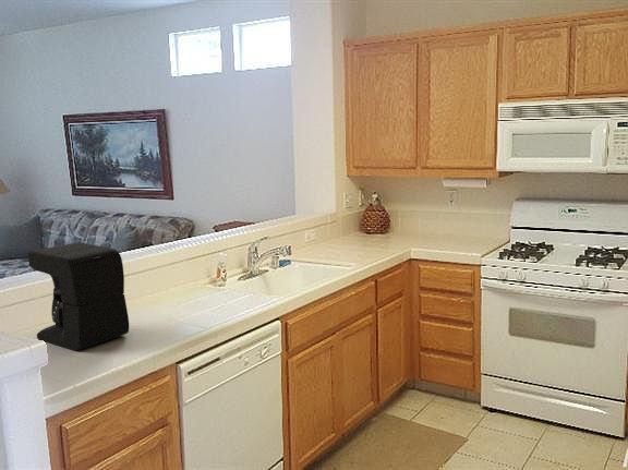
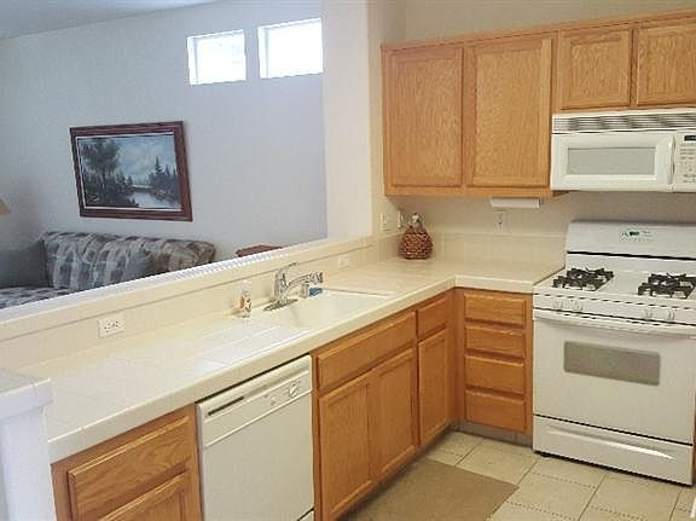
- coffee maker [27,241,130,351]
